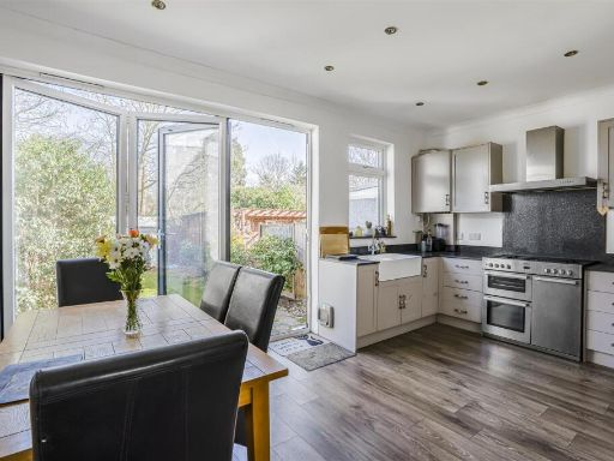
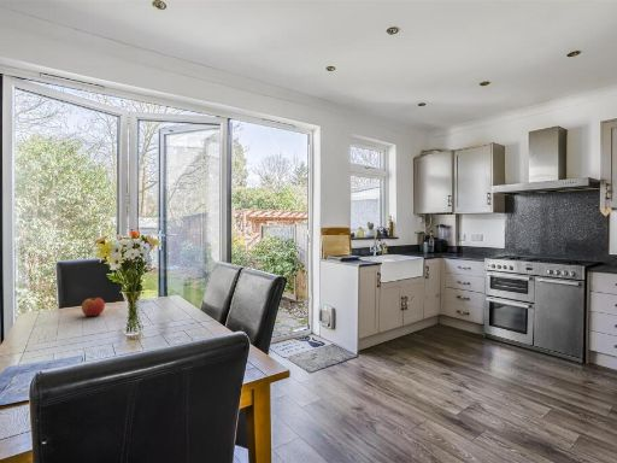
+ apple [81,294,106,317]
